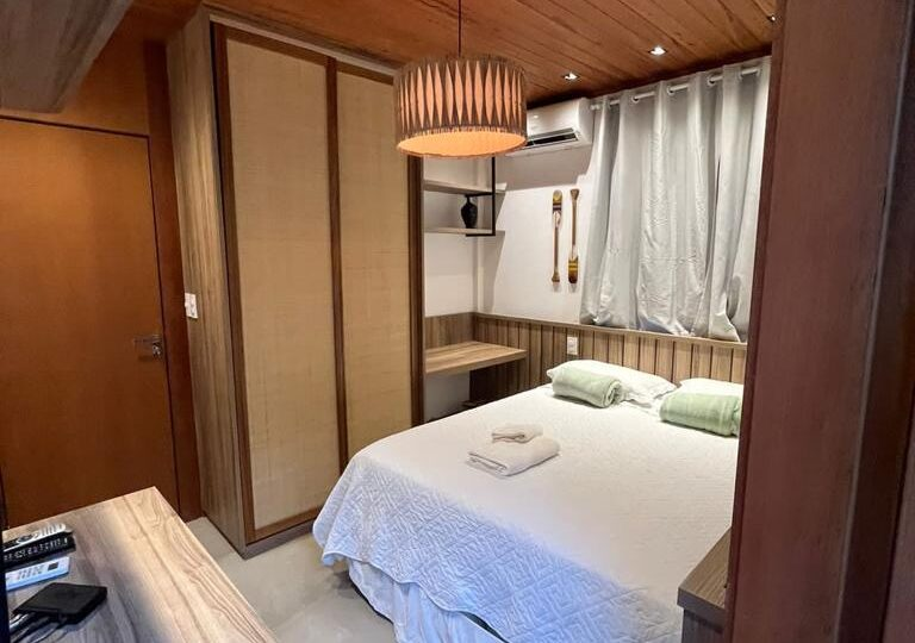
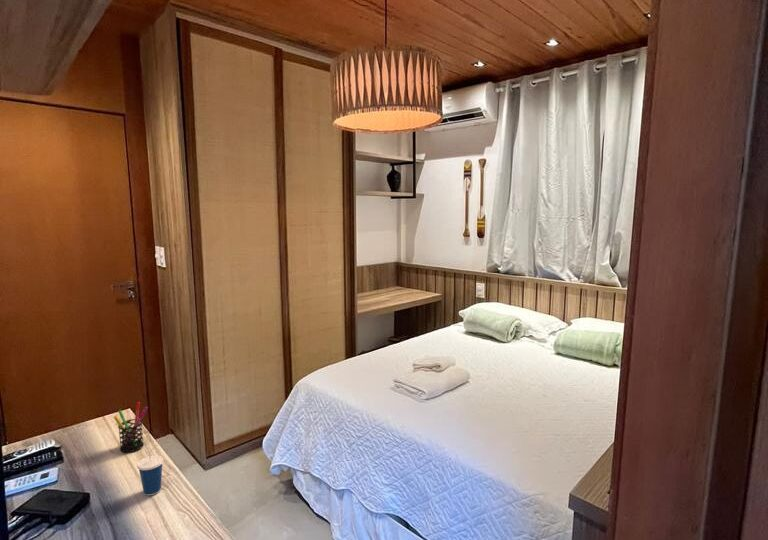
+ pen holder [113,401,149,453]
+ cup [136,443,165,496]
